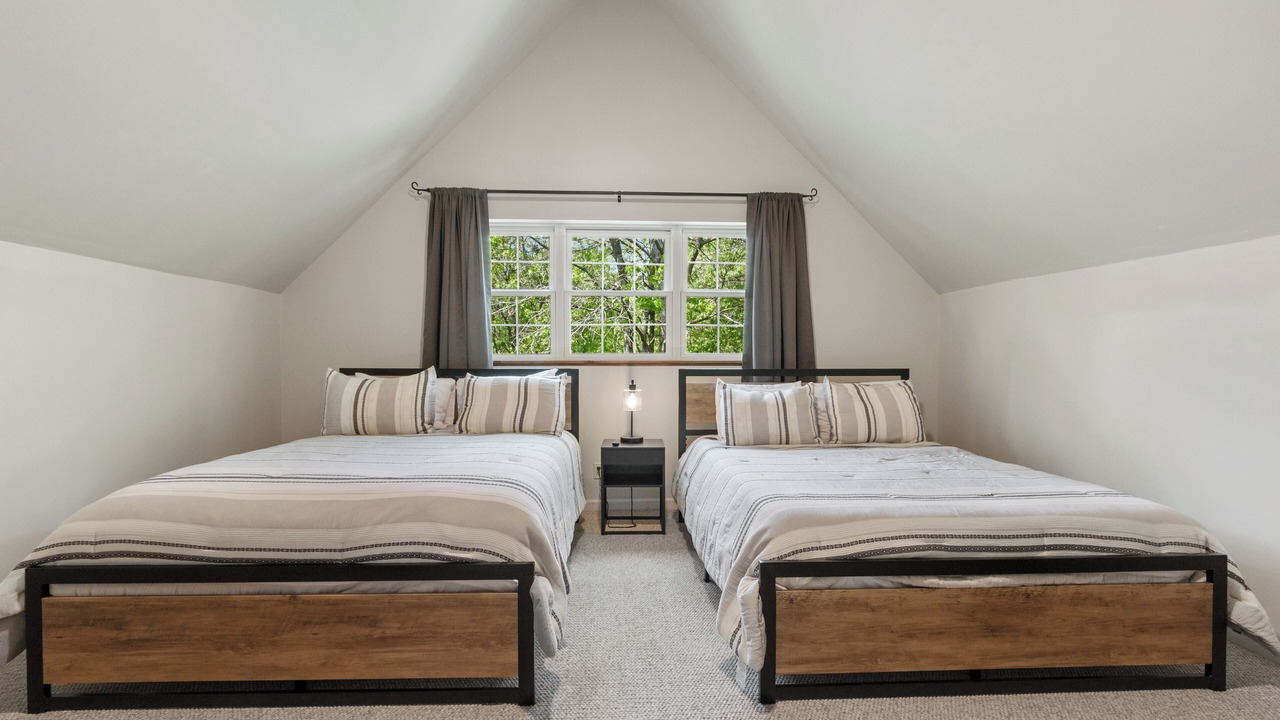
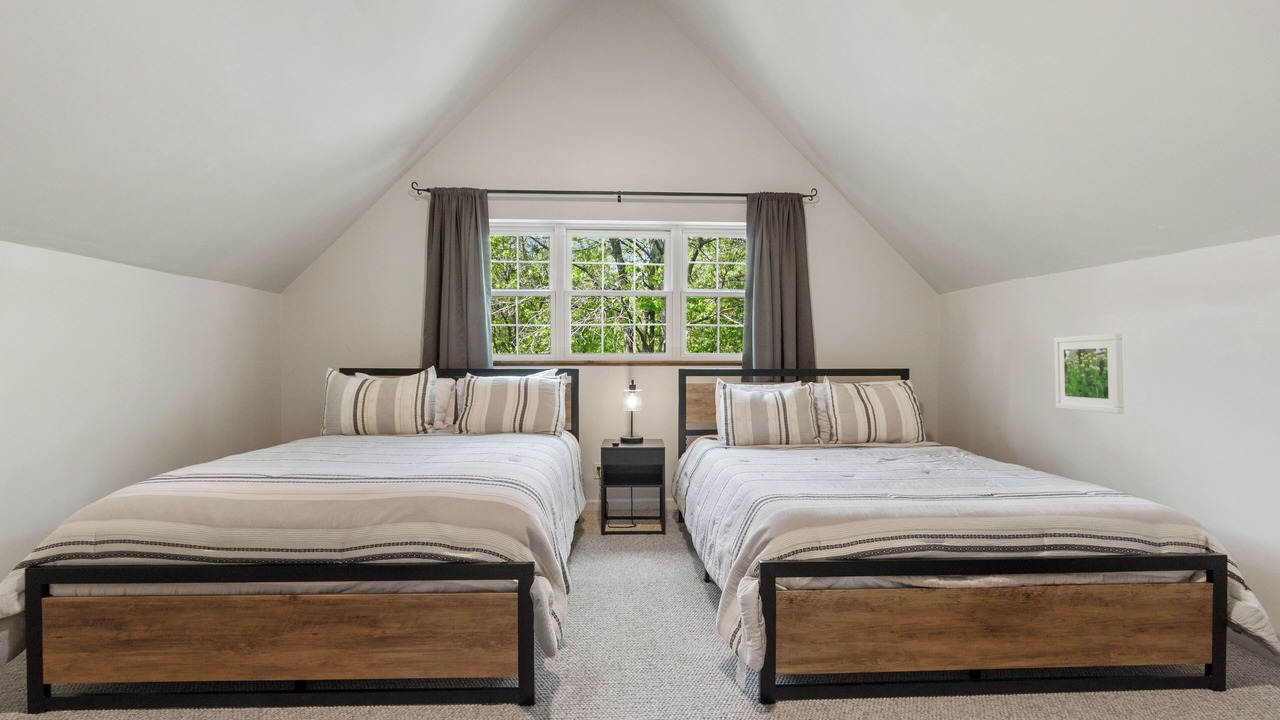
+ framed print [1053,332,1125,415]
